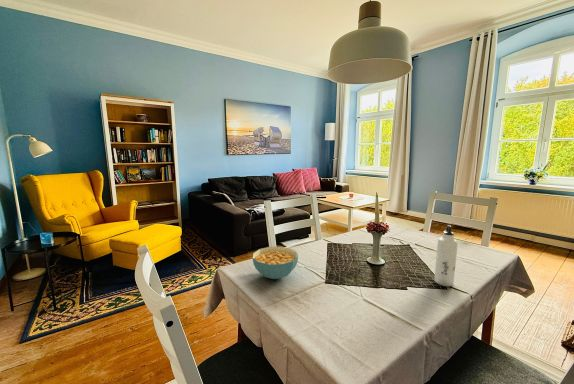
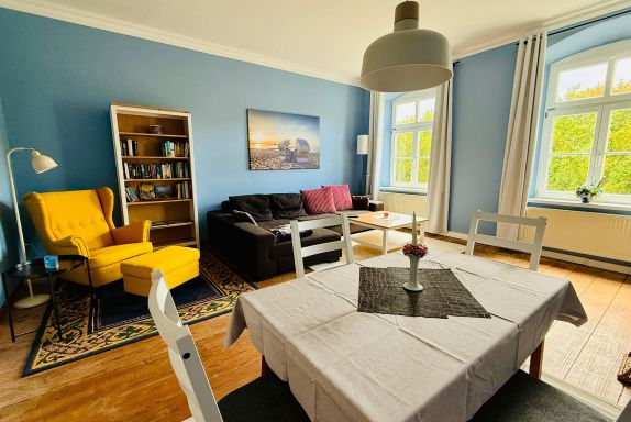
- cereal bowl [252,246,299,280]
- water bottle [433,224,459,287]
